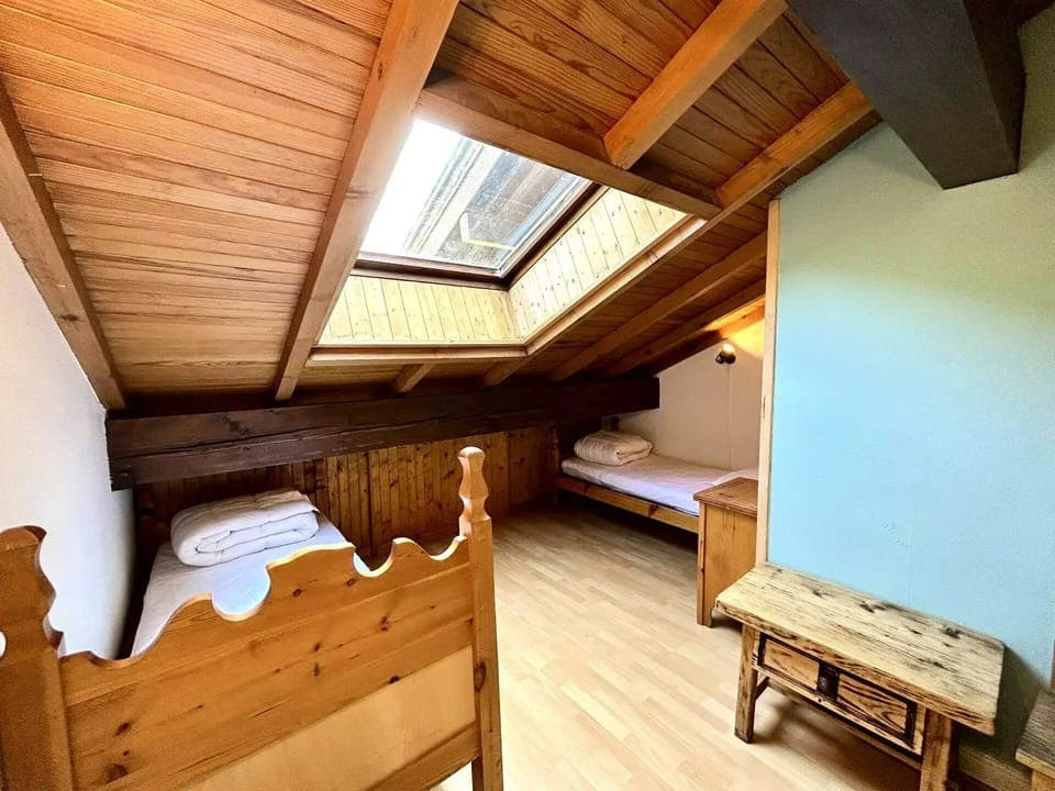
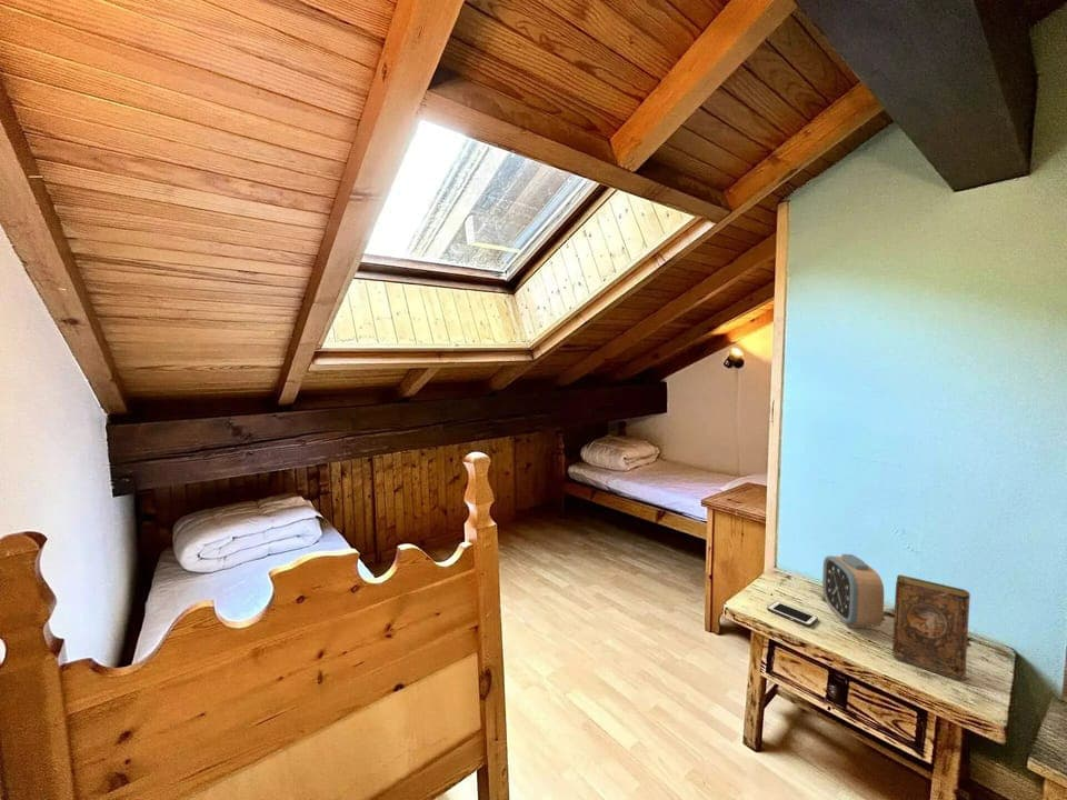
+ cell phone [766,600,819,628]
+ alarm clock [821,553,885,630]
+ book [891,573,971,682]
